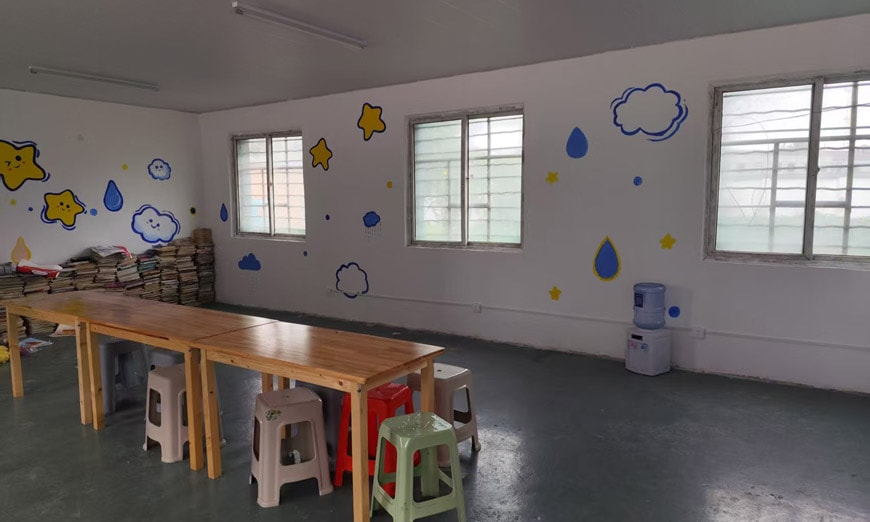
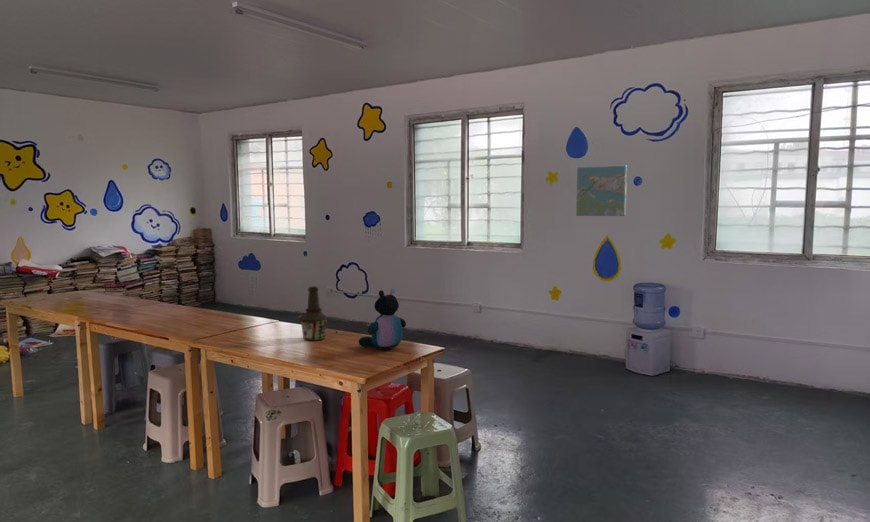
+ bottle [299,285,328,342]
+ map [575,164,628,217]
+ stuffed toy [358,288,407,350]
